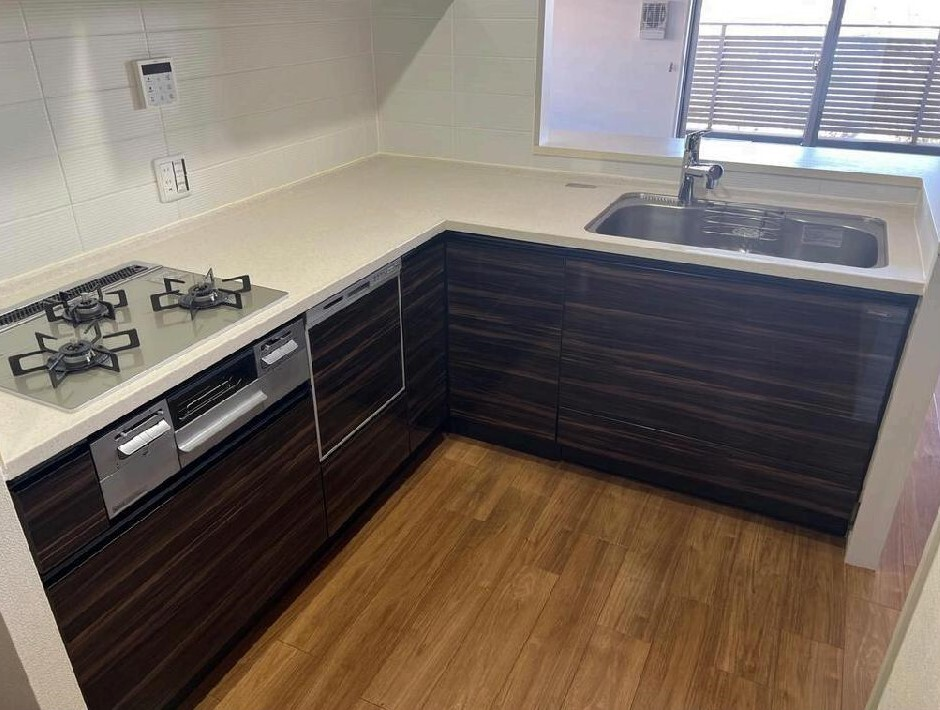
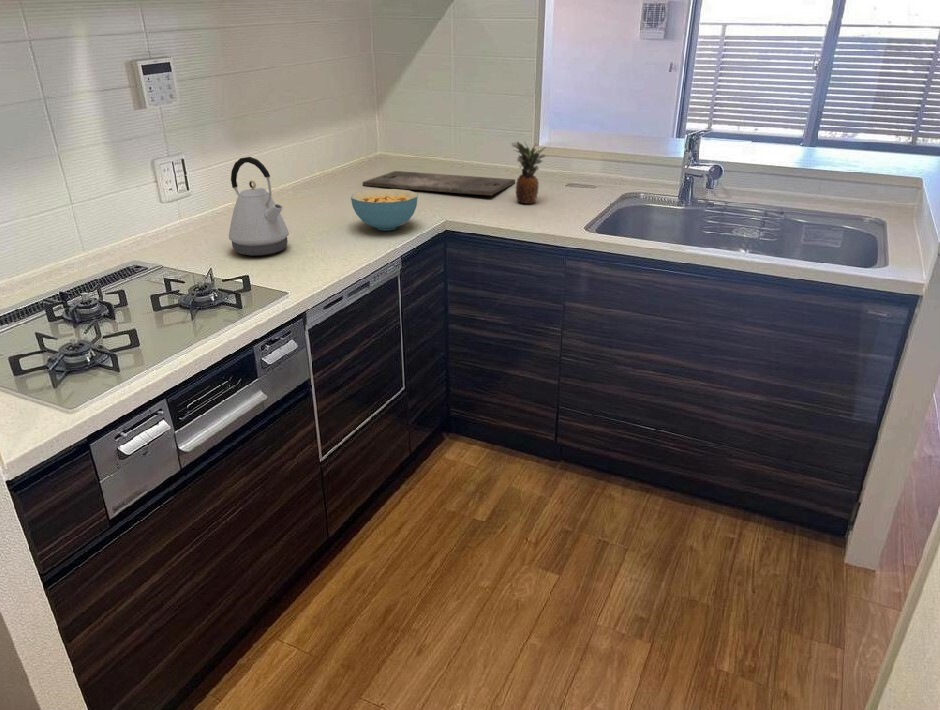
+ kettle [228,156,290,257]
+ fruit [510,140,547,205]
+ cereal bowl [350,188,419,231]
+ cutting board [361,170,516,197]
